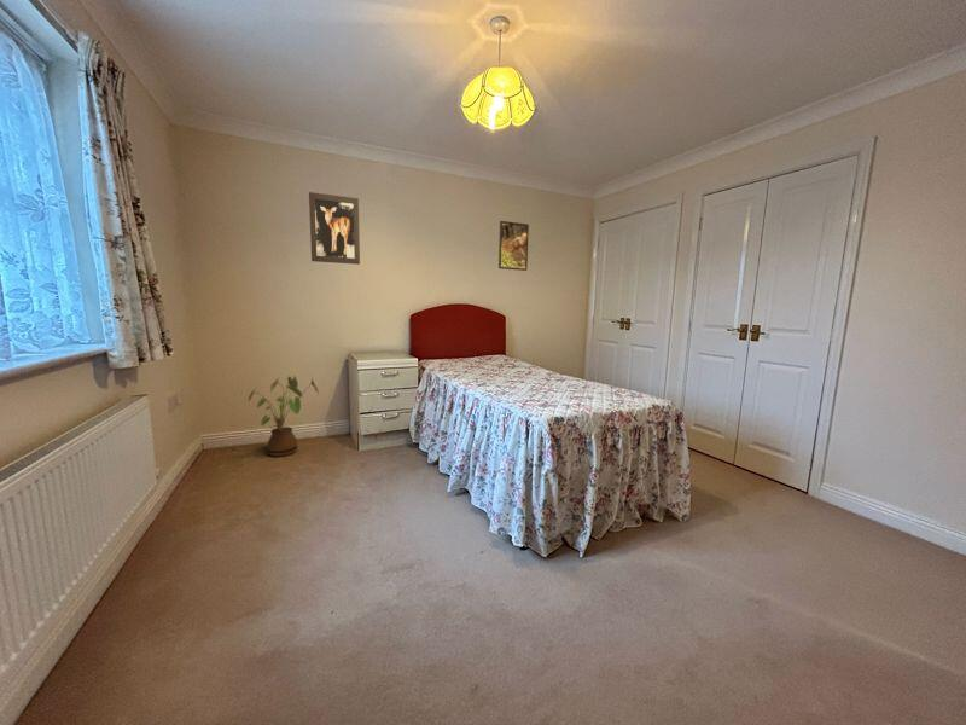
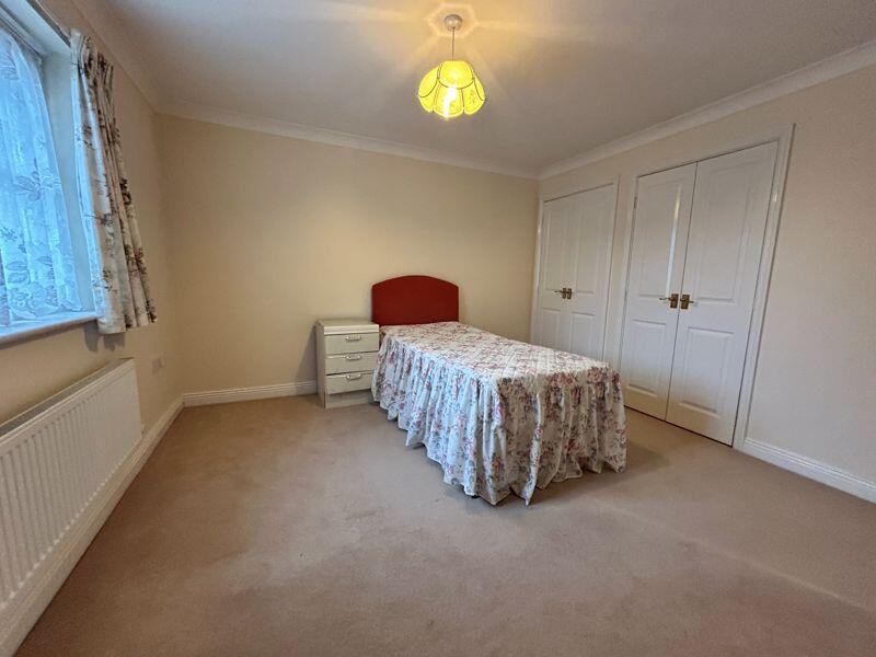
- wall art [308,191,361,266]
- house plant [248,375,320,458]
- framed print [497,220,530,272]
